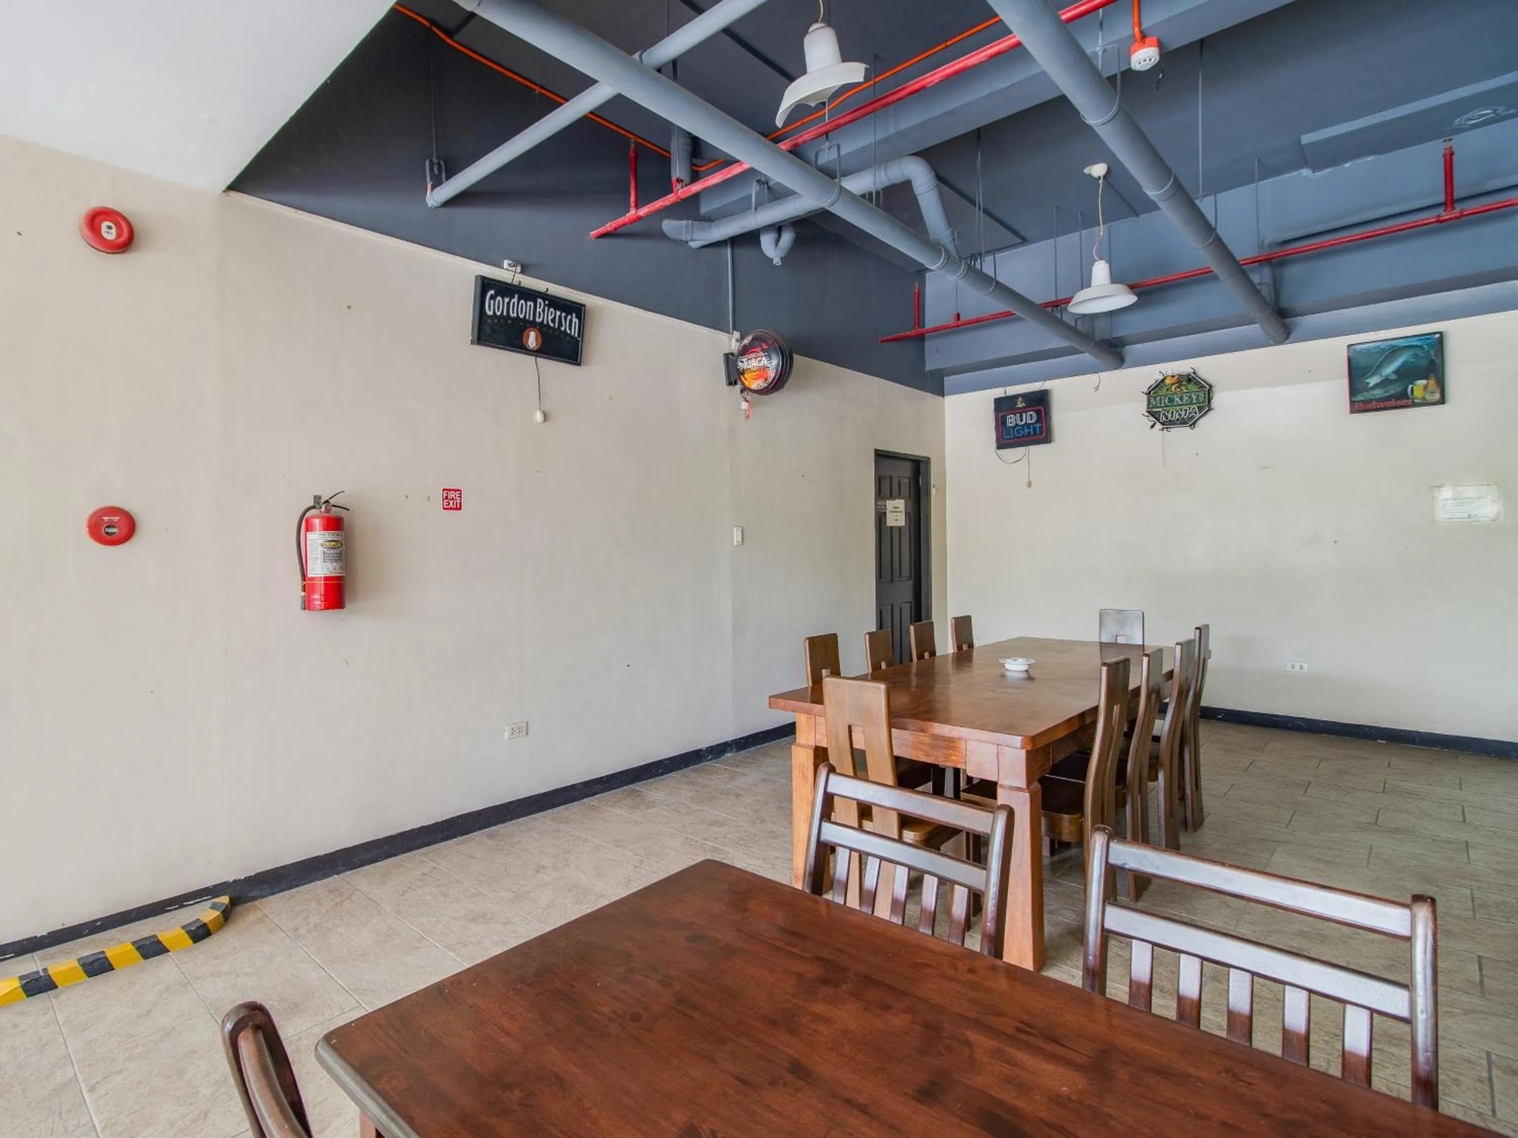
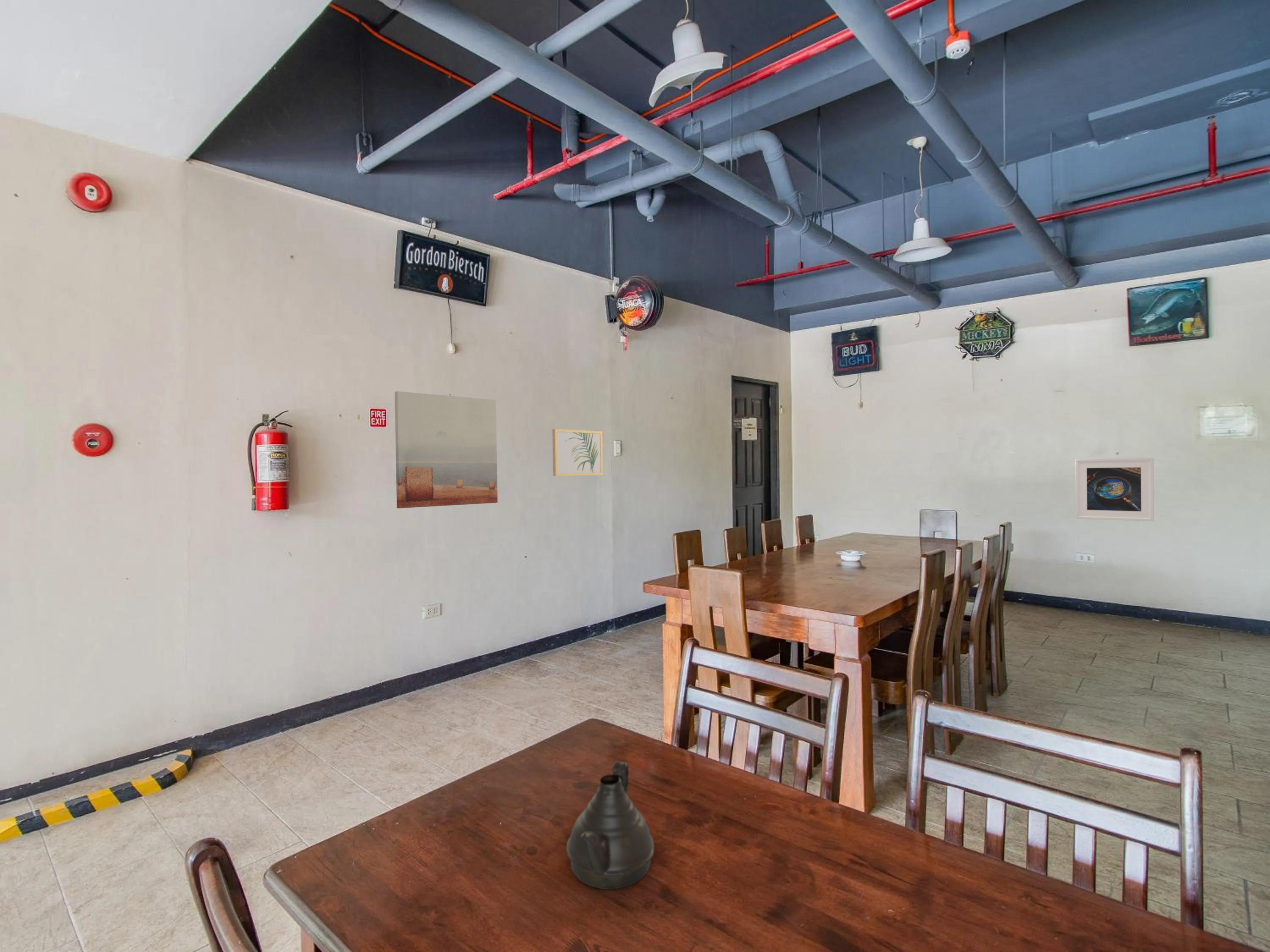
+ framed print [1075,457,1154,522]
+ wall art [552,429,603,476]
+ wall art [394,391,498,509]
+ teapot [566,761,655,890]
